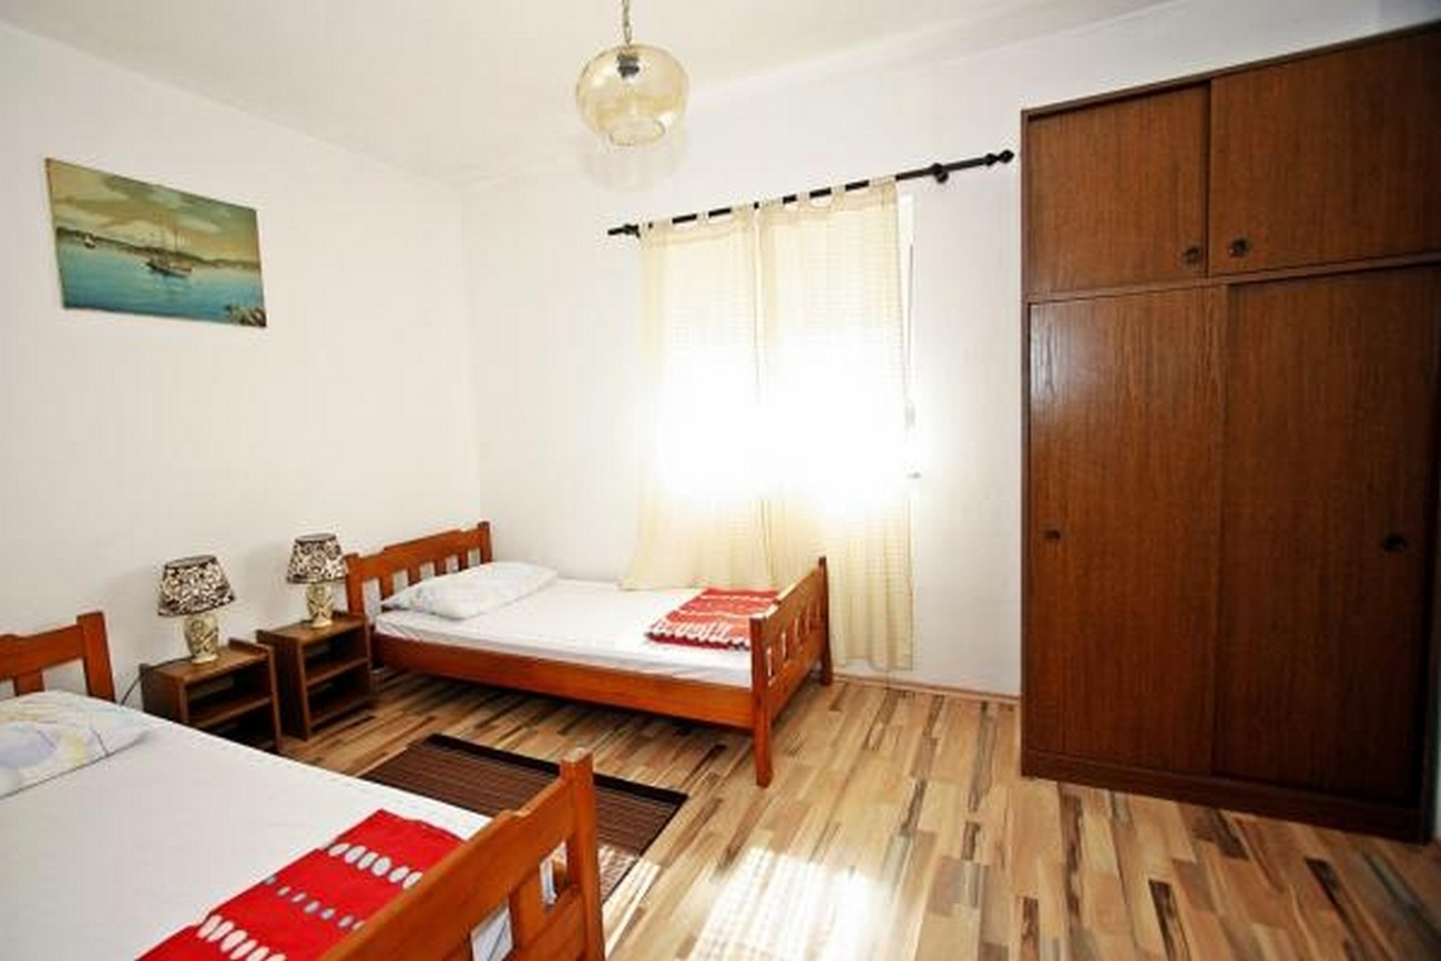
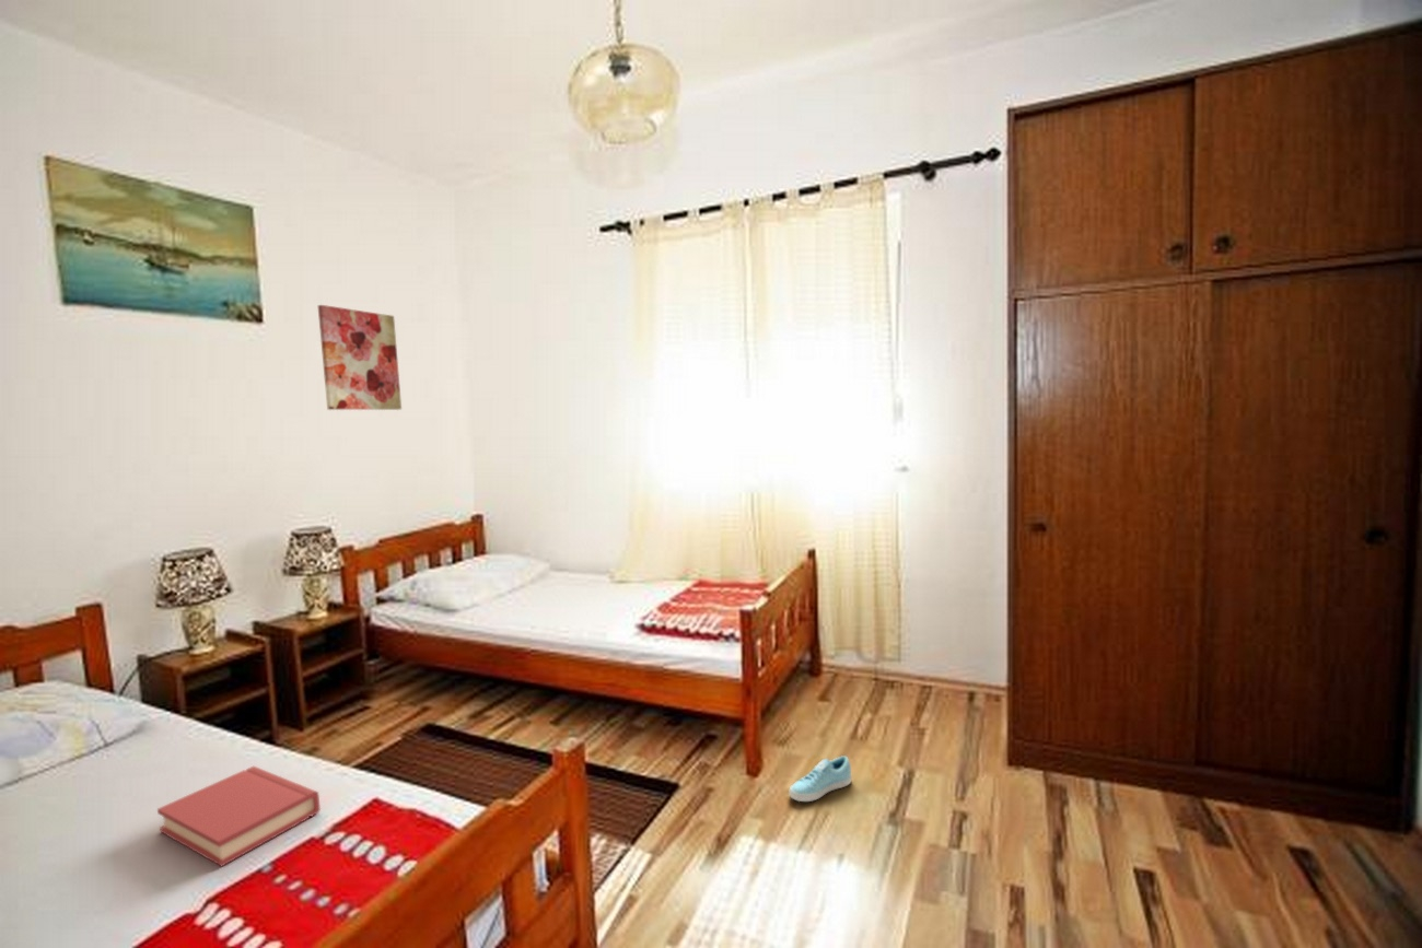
+ hardback book [156,765,322,868]
+ wall art [317,304,403,411]
+ sneaker [788,754,853,803]
